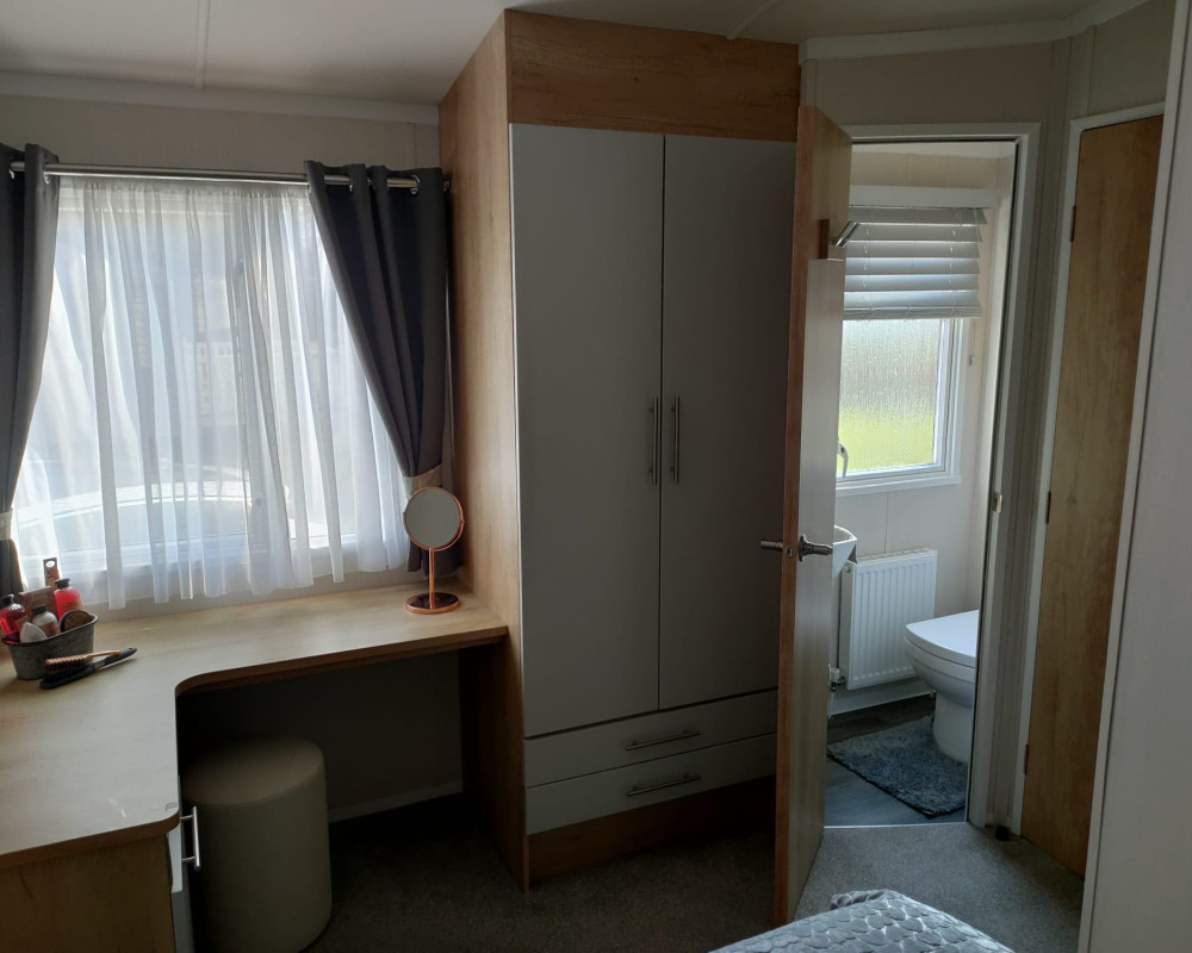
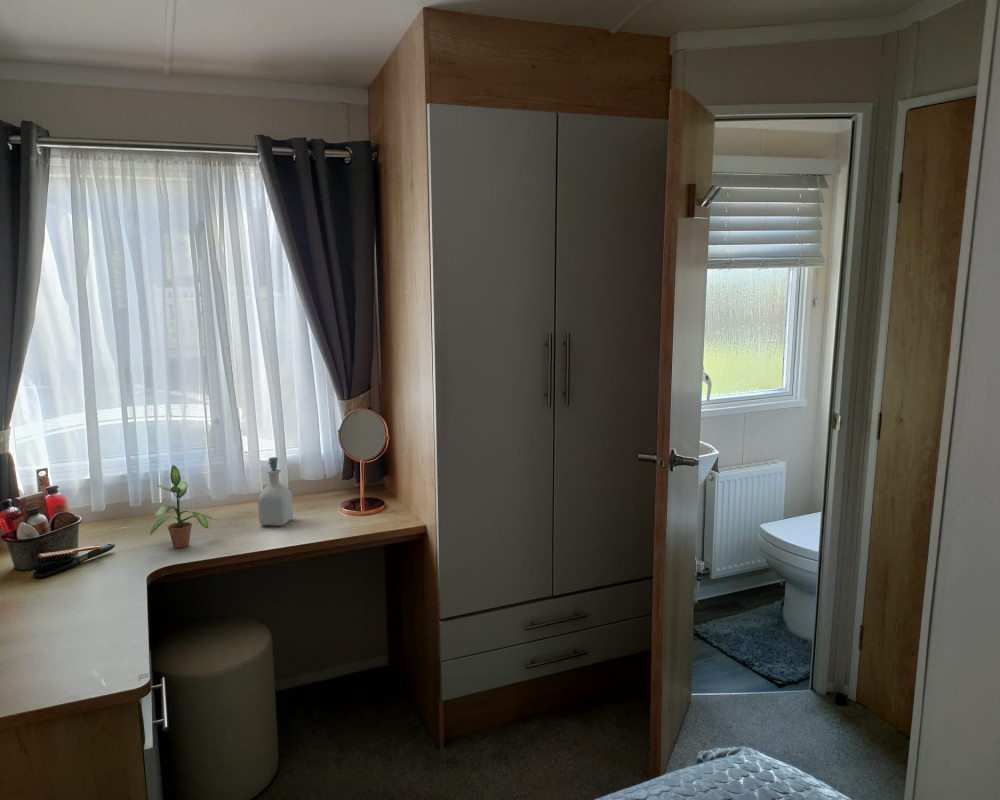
+ potted plant [149,464,220,549]
+ soap bottle [257,456,294,527]
